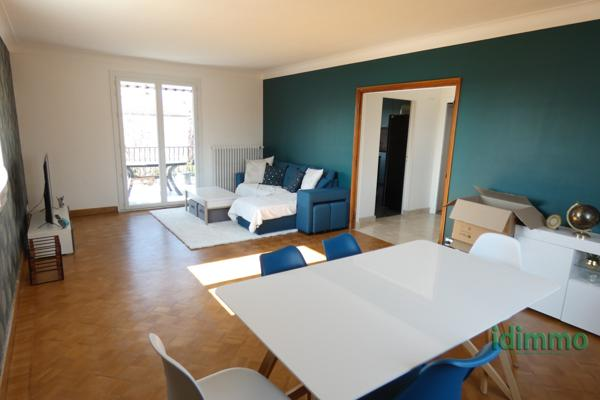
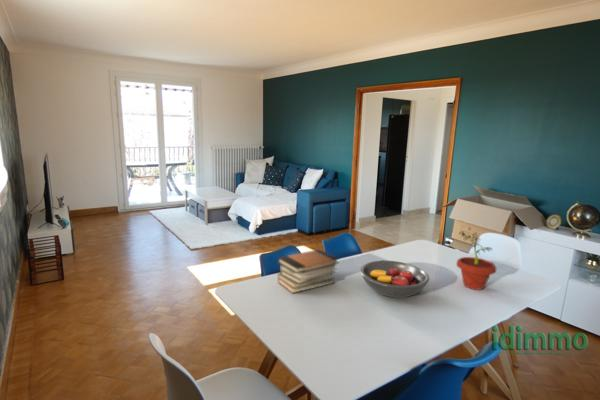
+ fruit bowl [359,260,430,299]
+ book stack [277,248,340,294]
+ potted plant [455,230,497,291]
